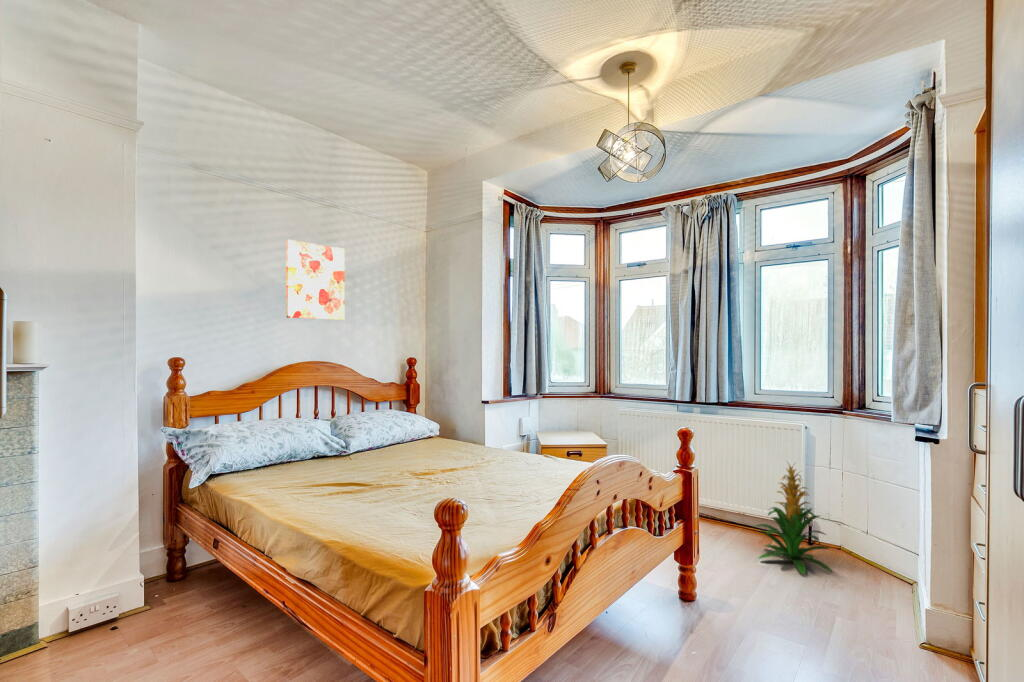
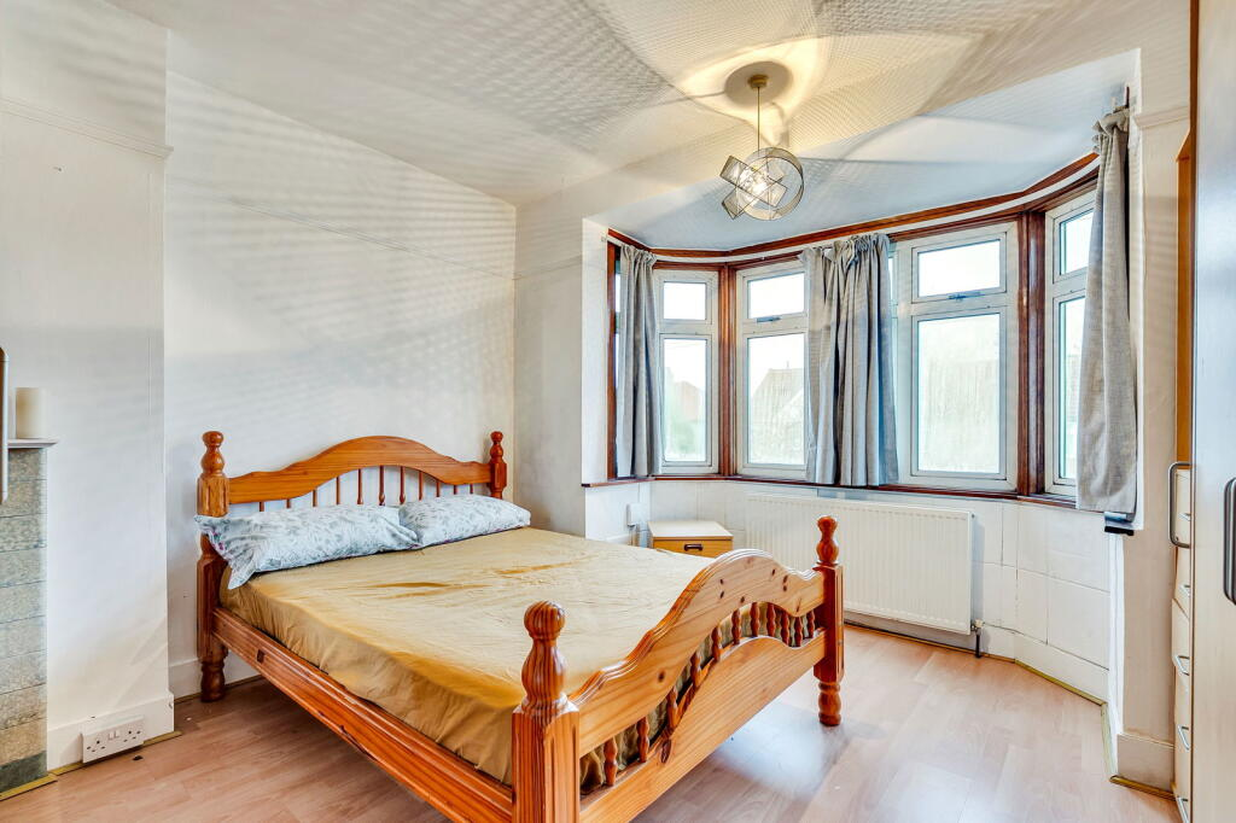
- wall art [285,239,346,321]
- indoor plant [753,459,834,575]
